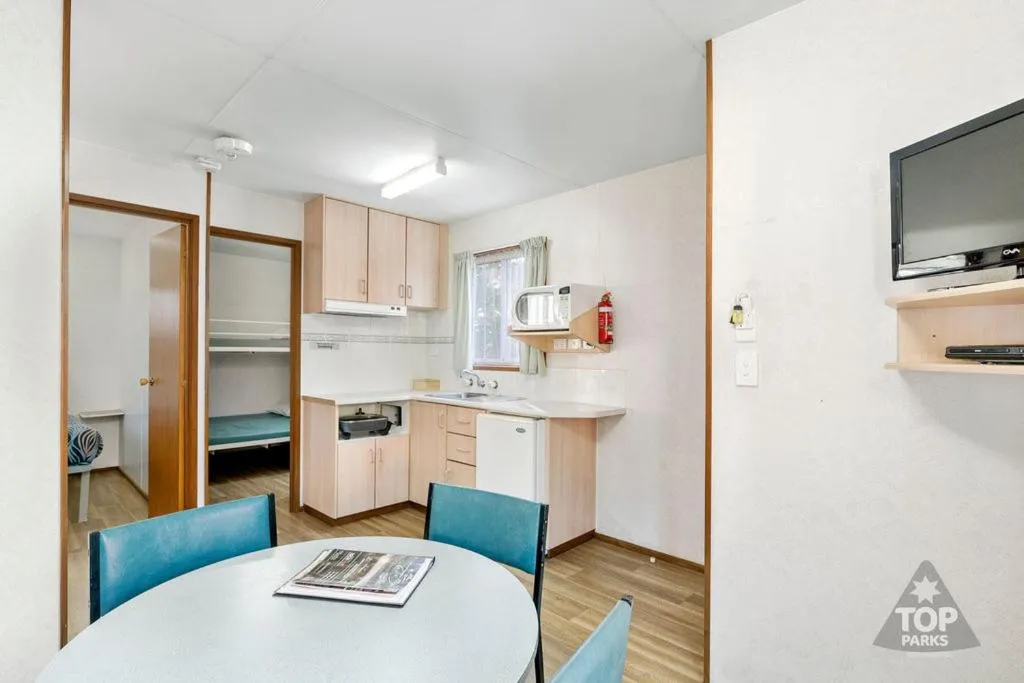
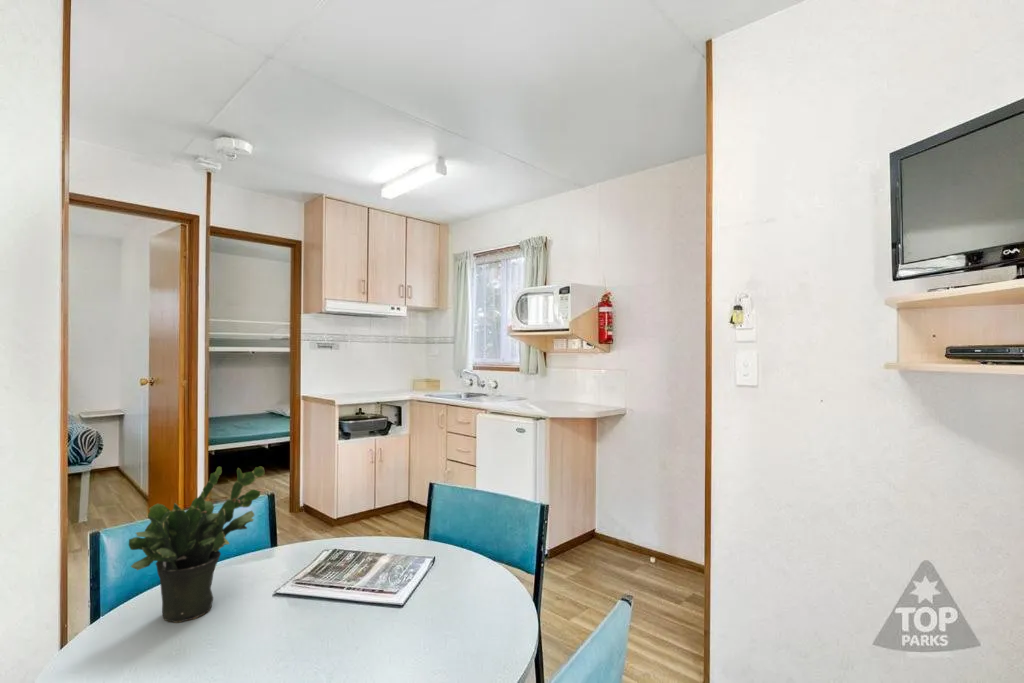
+ potted plant [128,466,266,624]
